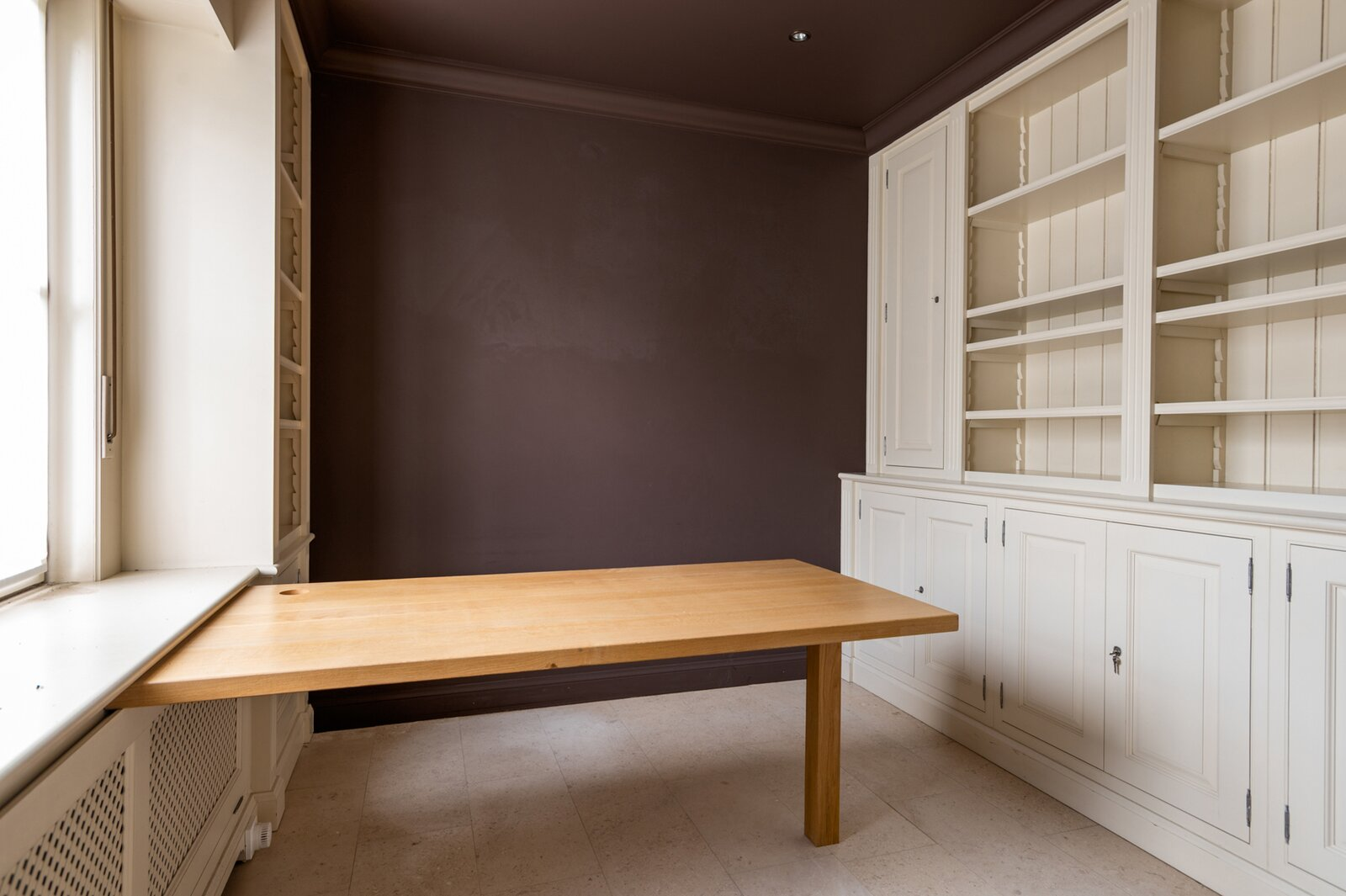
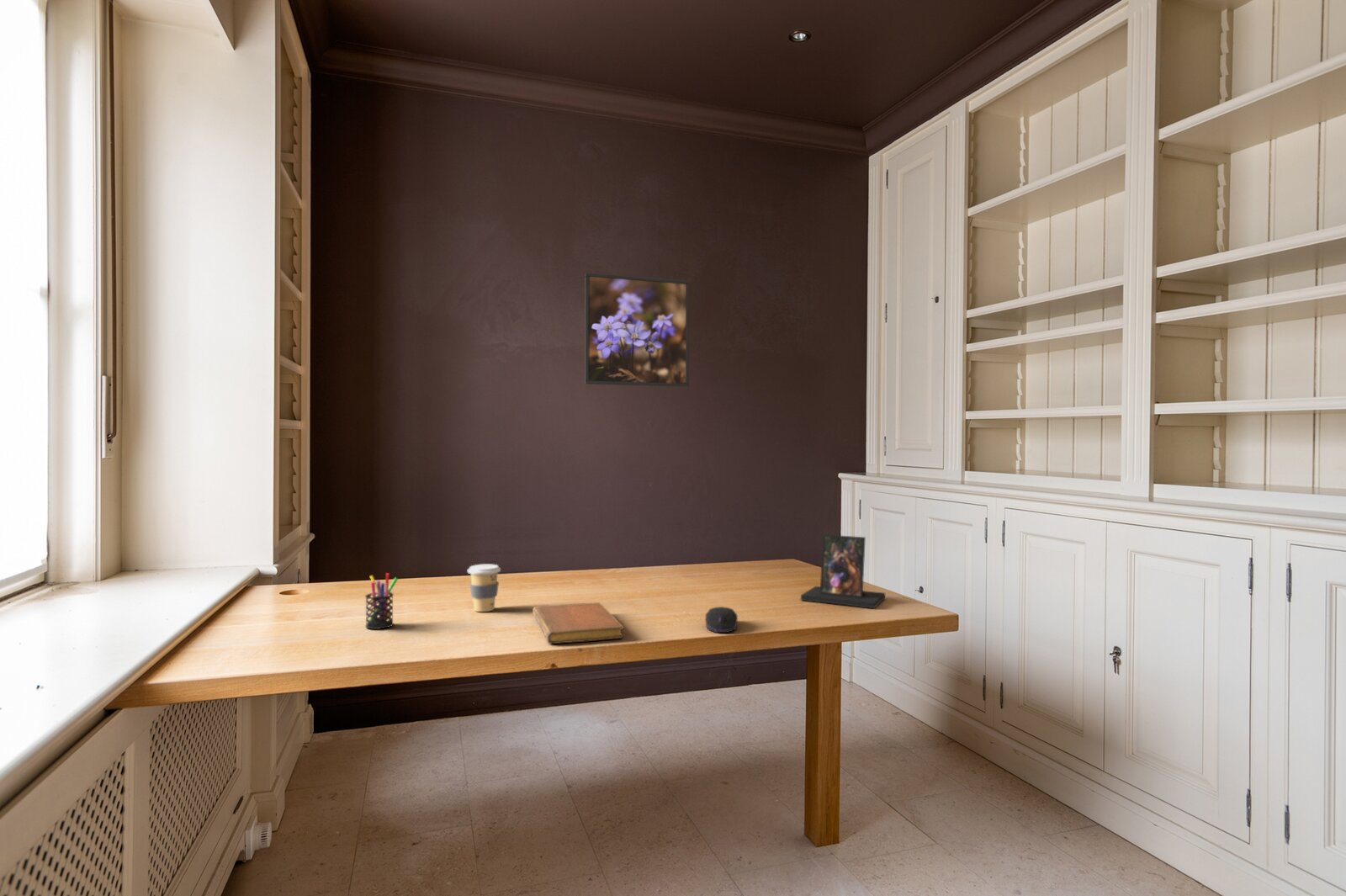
+ photo frame [800,533,886,609]
+ coffee cup [467,564,501,612]
+ notebook [532,602,624,644]
+ pen holder [364,572,399,630]
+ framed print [584,272,690,388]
+ computer mouse [705,606,739,634]
